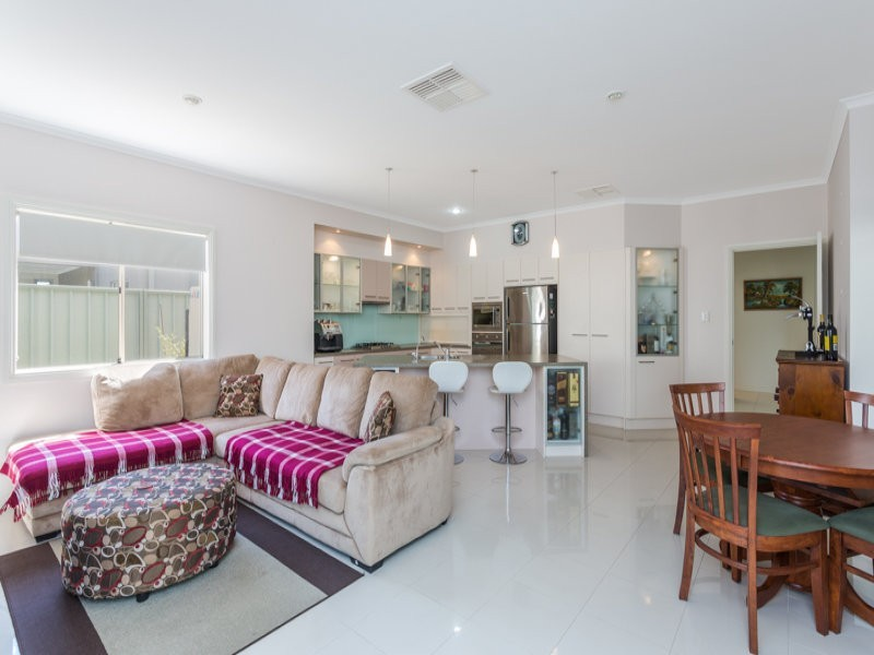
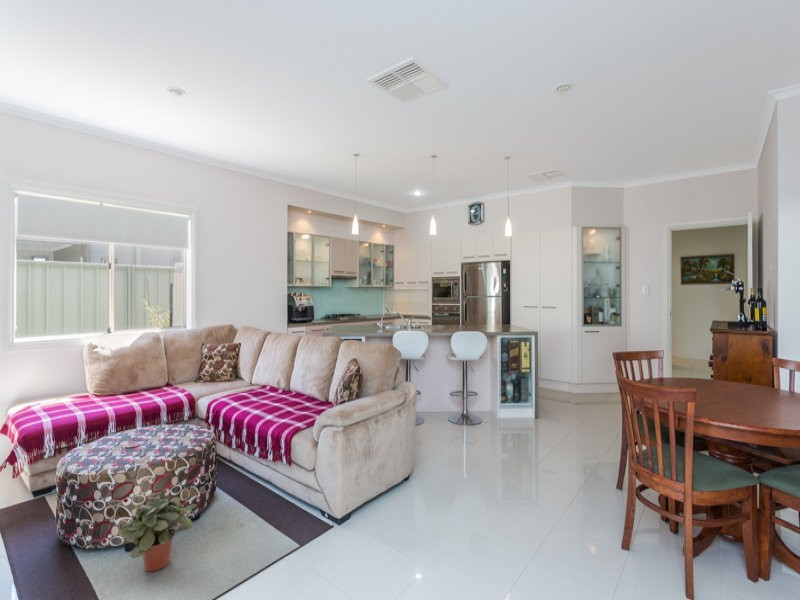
+ potted plant [118,488,198,573]
